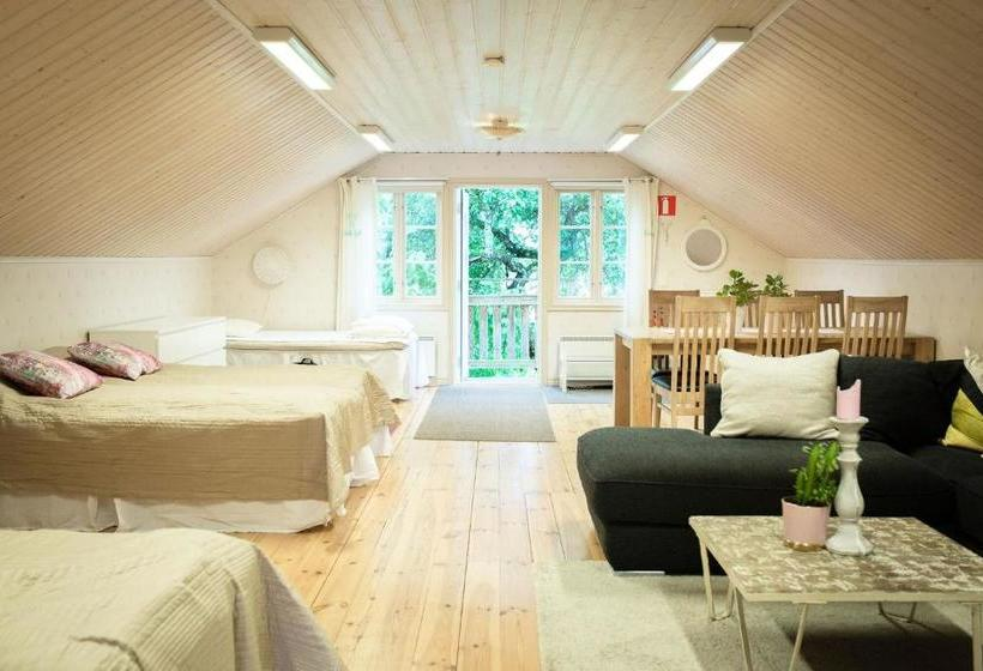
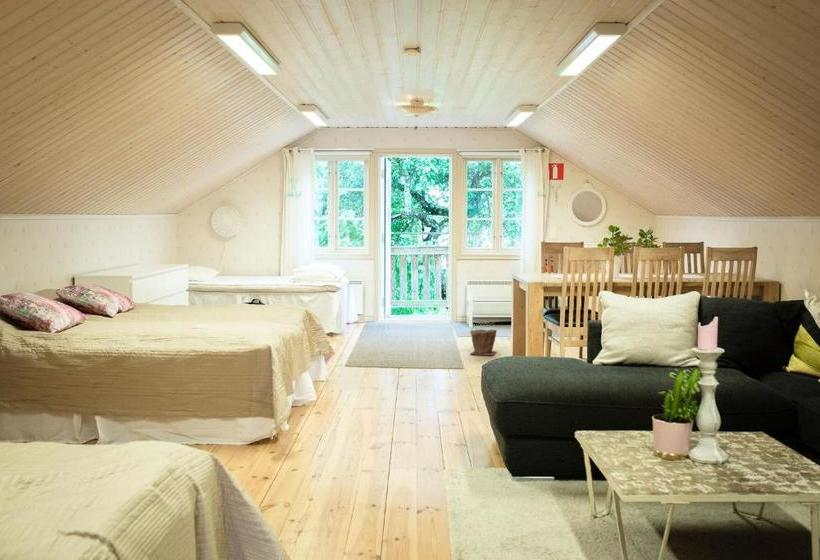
+ plant pot [469,328,498,356]
